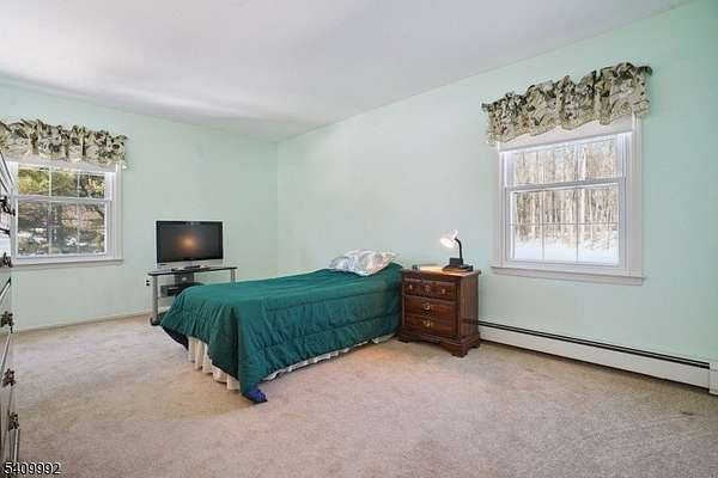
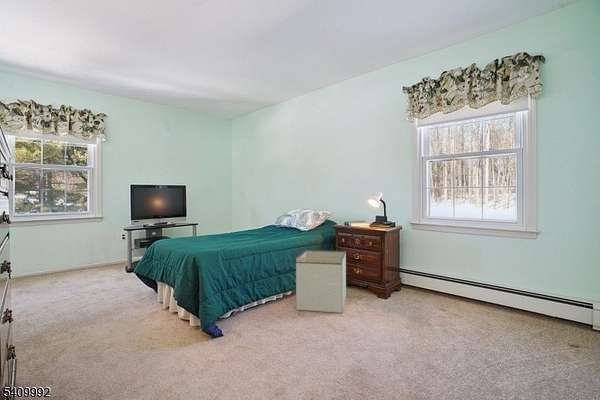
+ storage bin [295,249,347,314]
